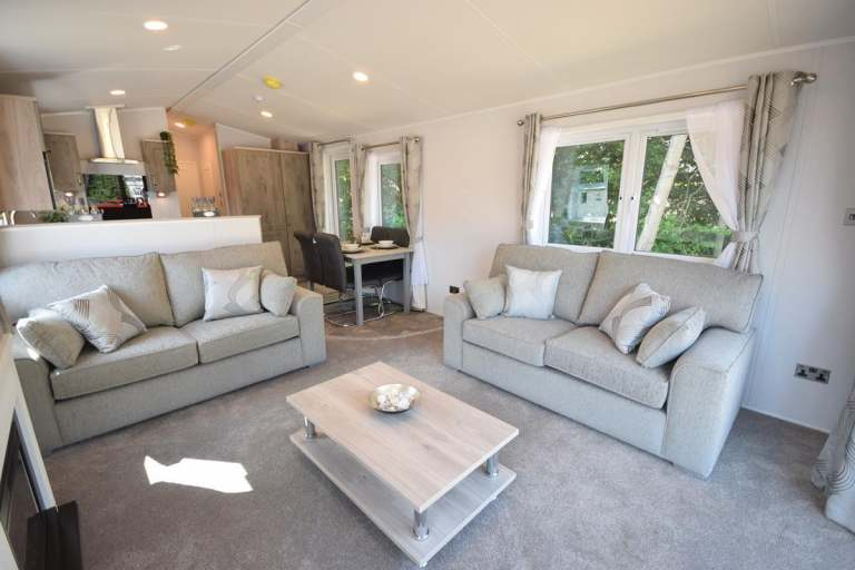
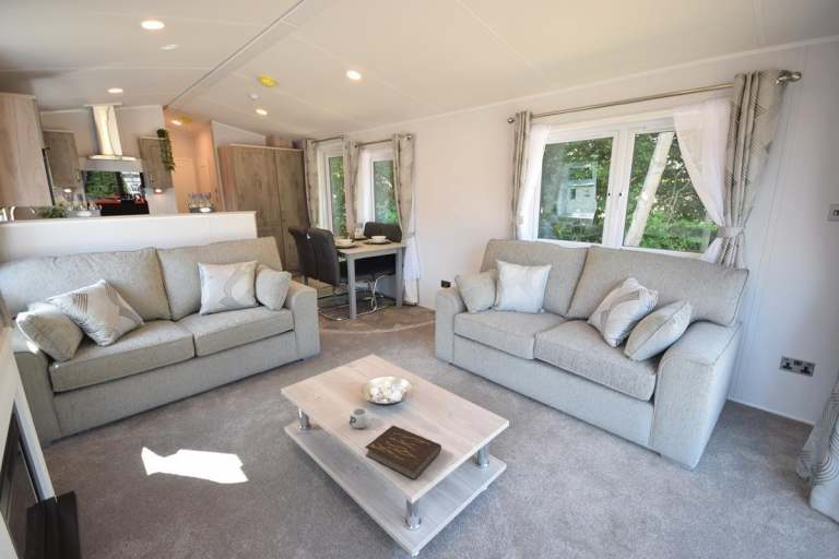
+ book [364,425,442,481]
+ mug [348,407,373,429]
